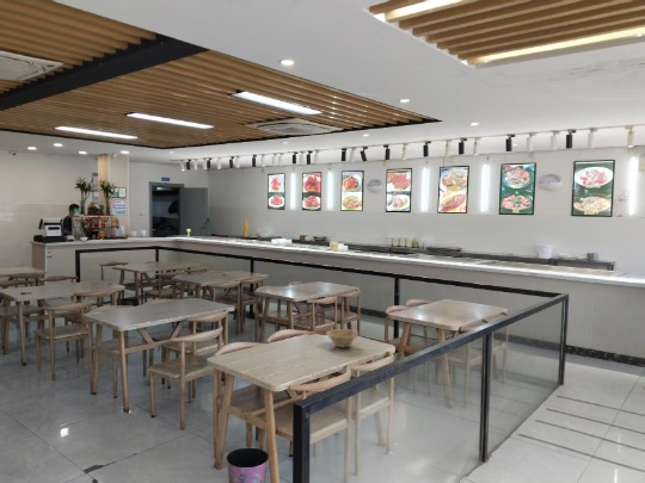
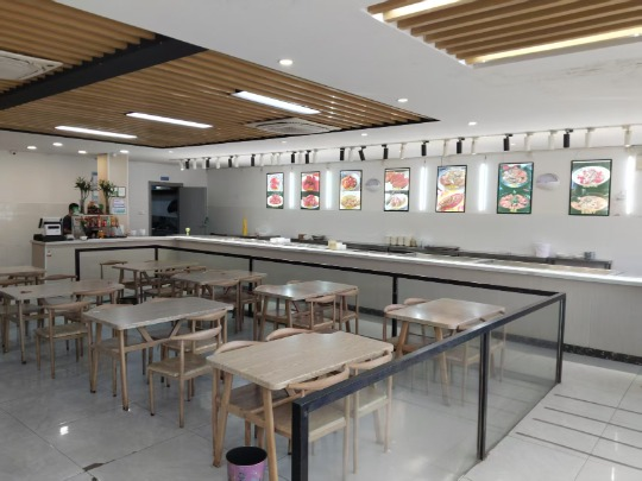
- dish [325,328,360,349]
